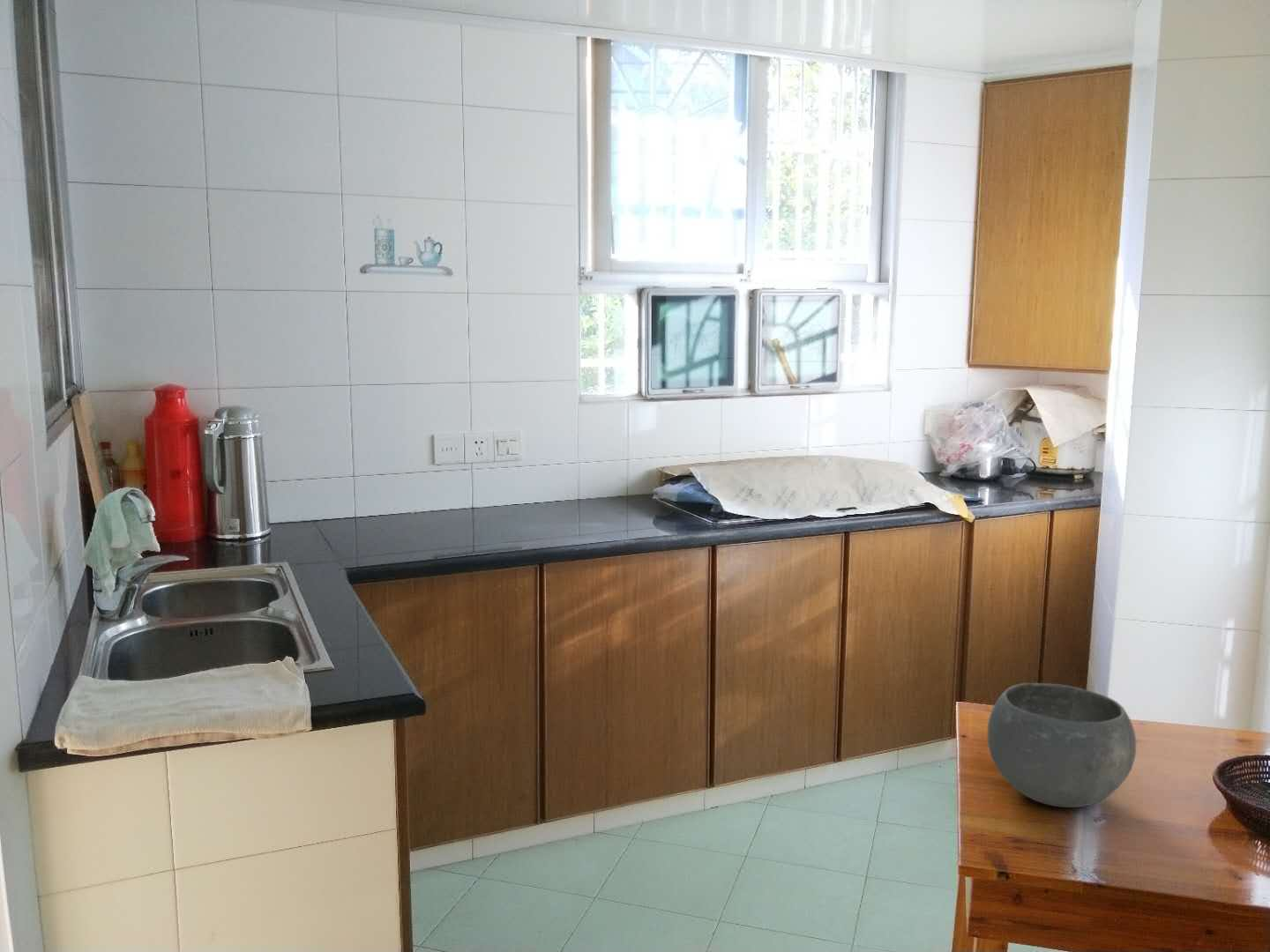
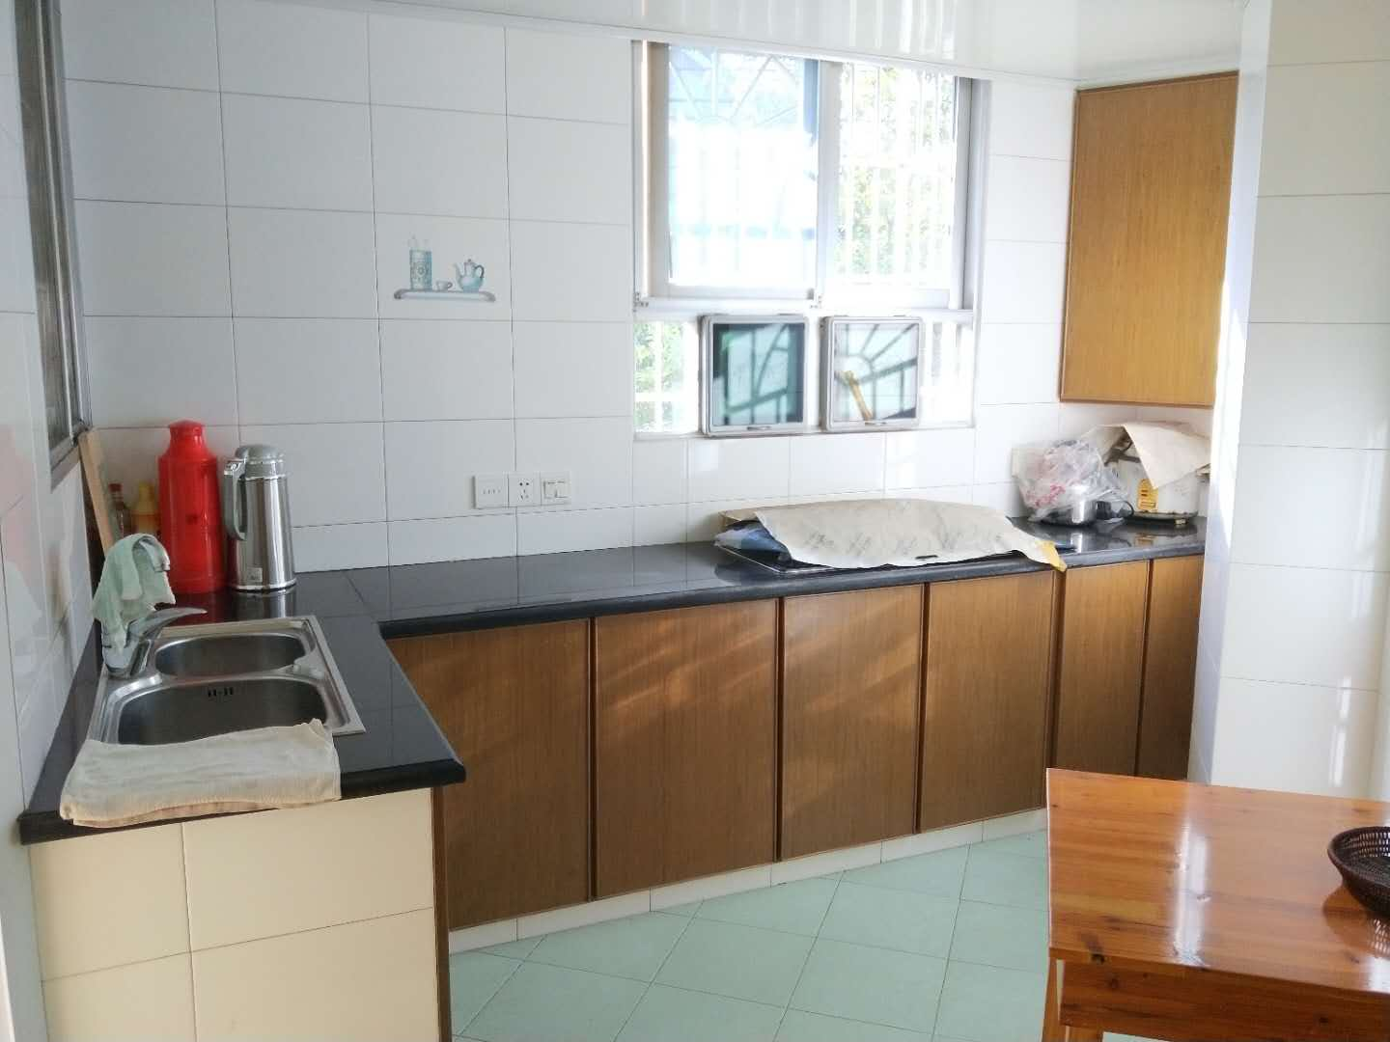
- bowl [986,682,1137,808]
